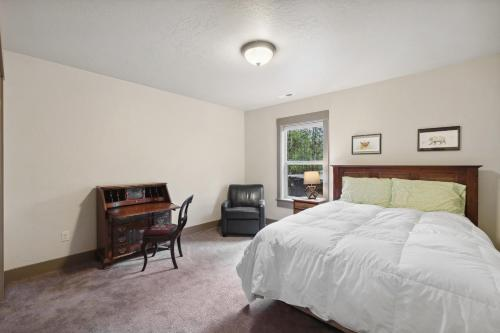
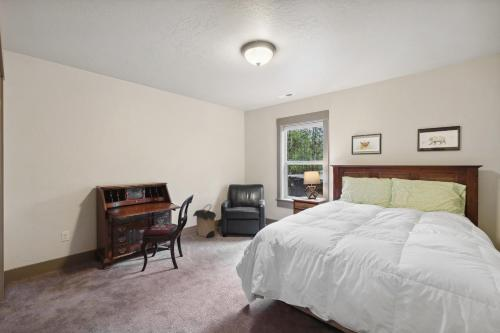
+ laundry hamper [192,203,217,239]
